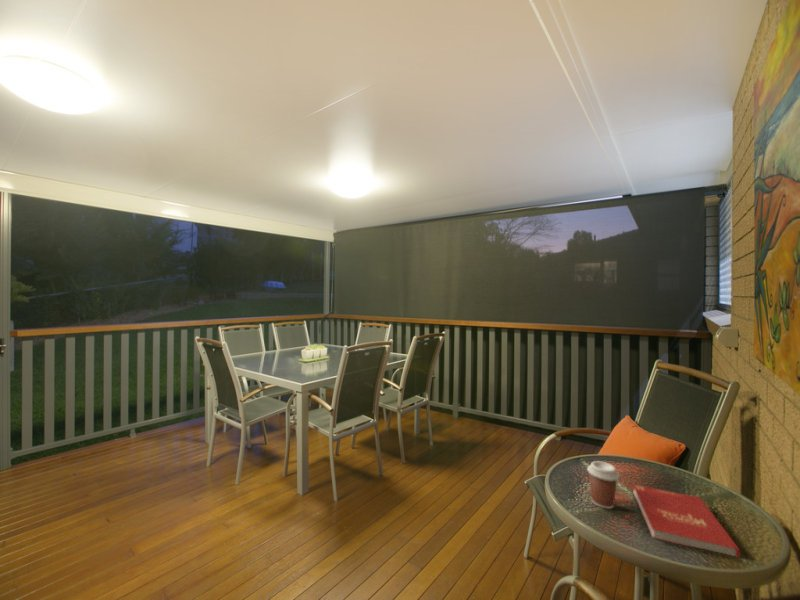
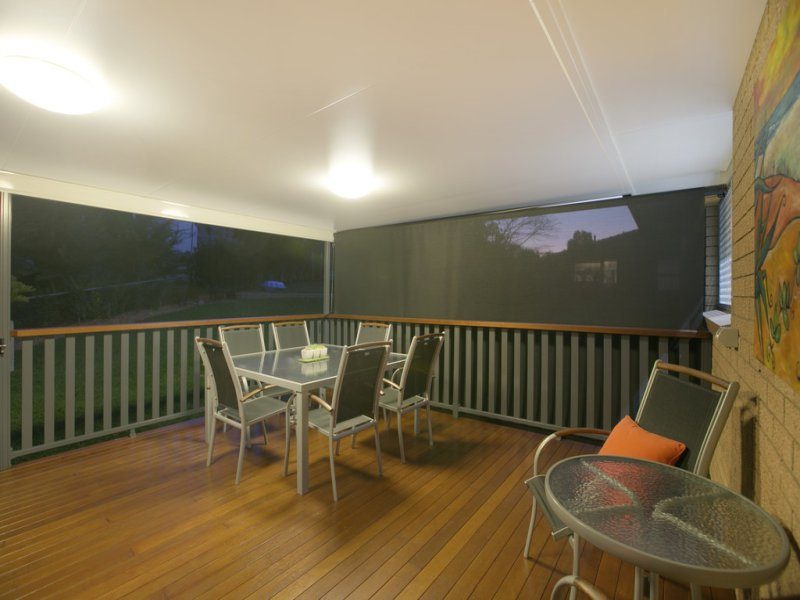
- book [632,483,742,559]
- coffee cup [586,460,621,510]
